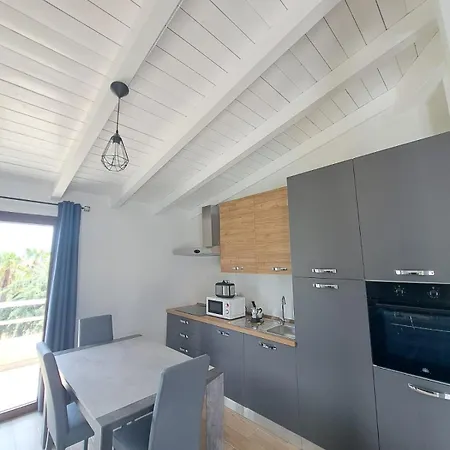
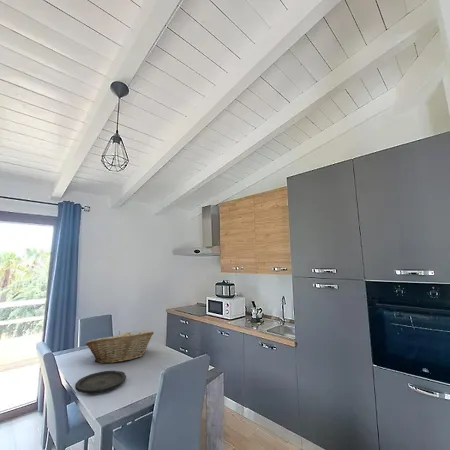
+ fruit basket [84,330,155,364]
+ plate [74,370,127,394]
